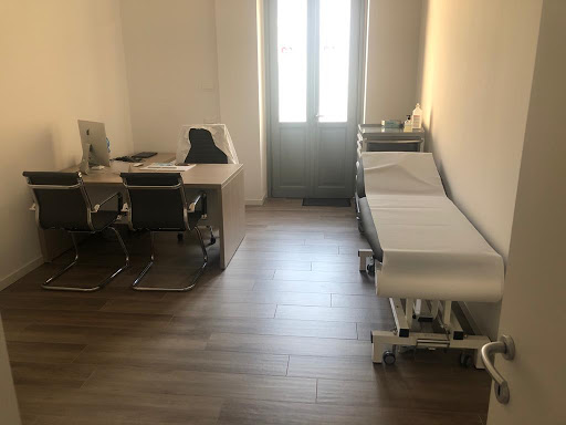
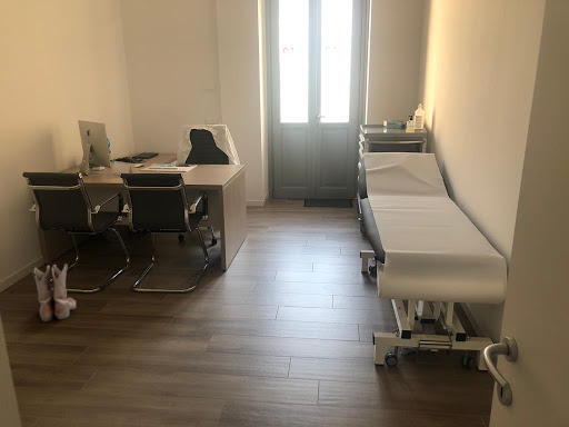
+ boots [31,262,78,322]
